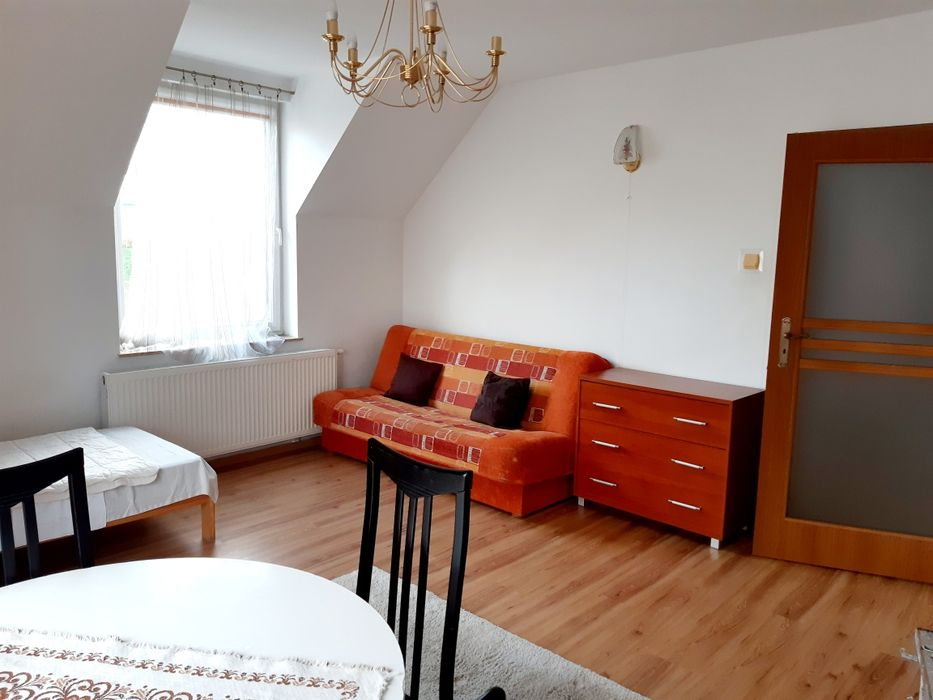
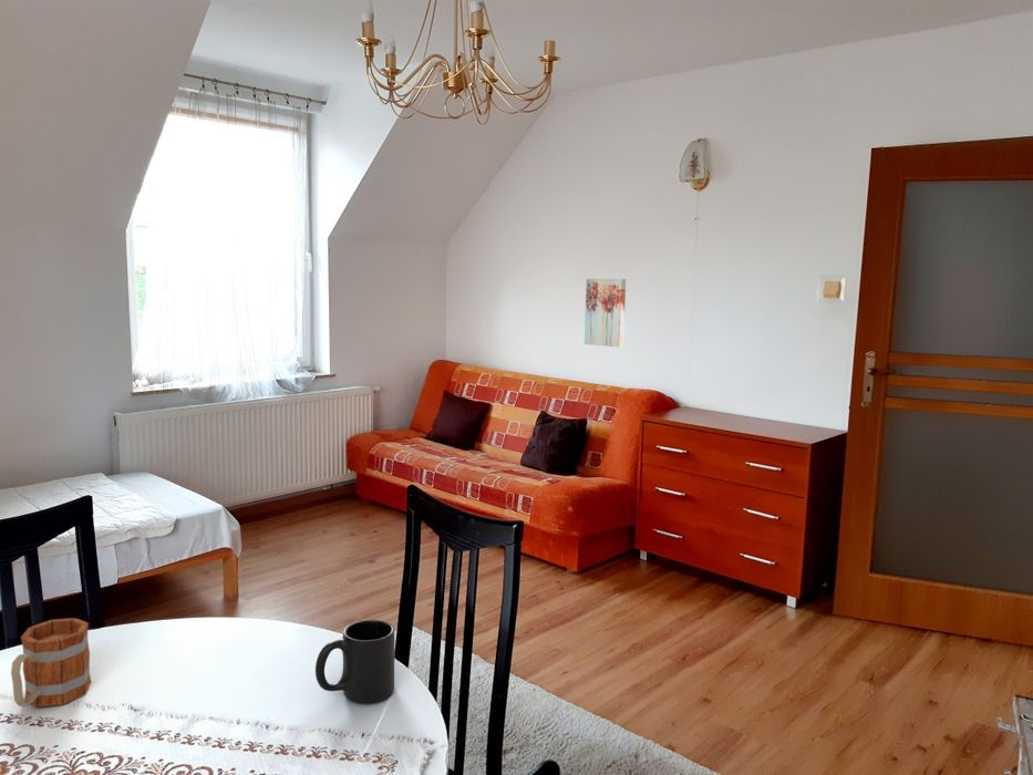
+ mug [314,619,395,704]
+ mug [10,617,92,709]
+ wall art [583,278,627,349]
